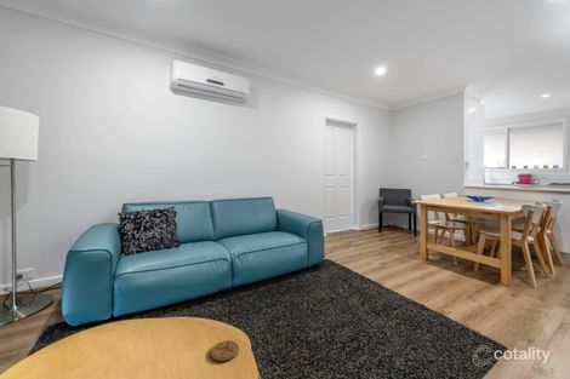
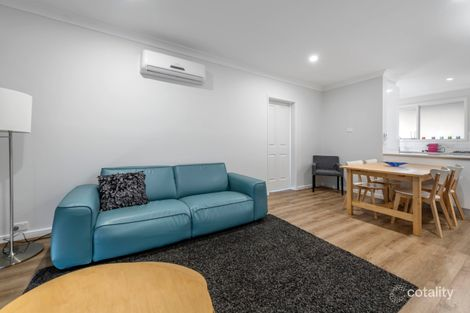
- coaster [210,339,240,362]
